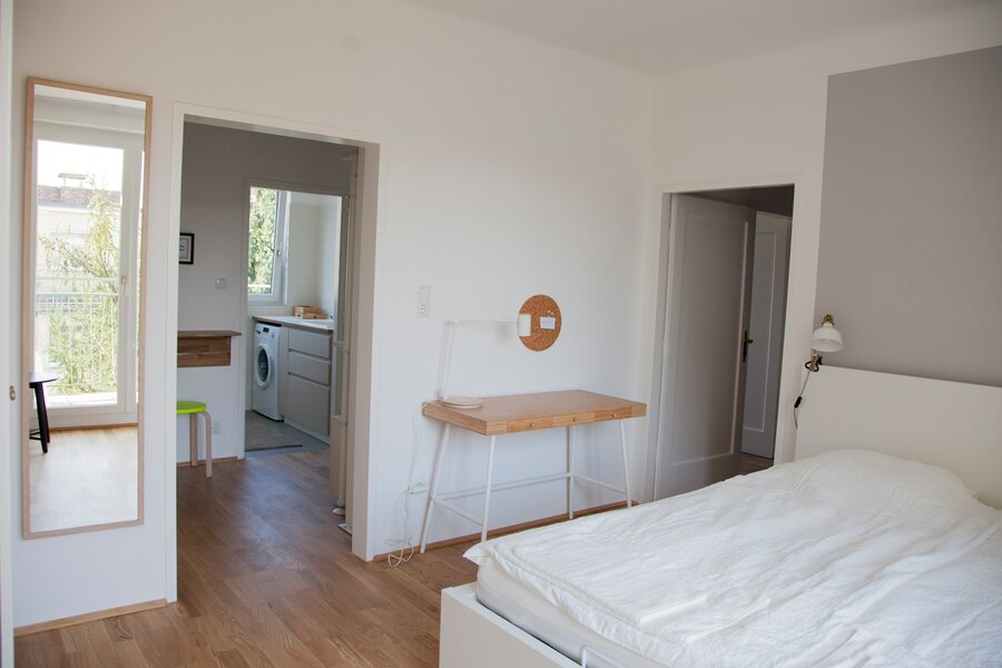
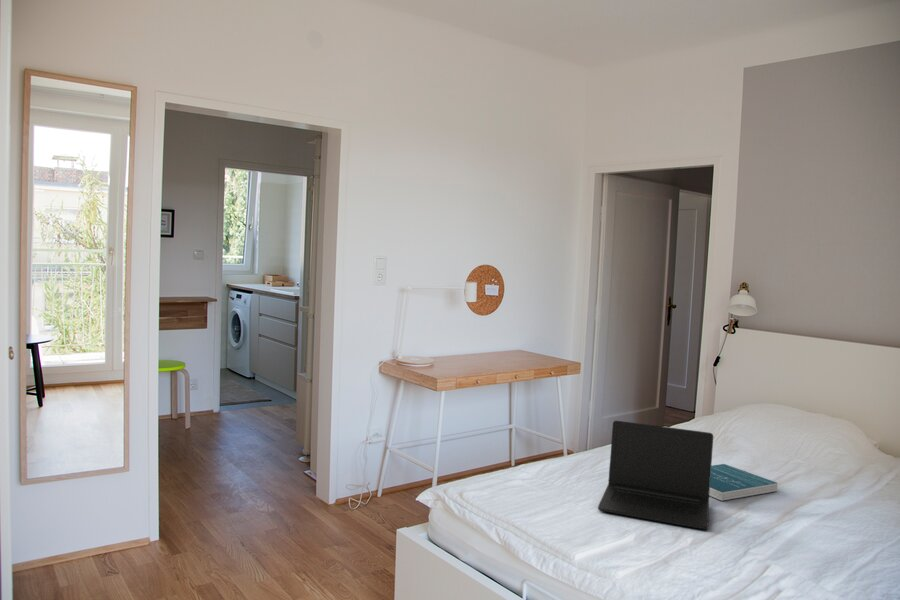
+ book [709,463,778,502]
+ laptop [597,420,714,530]
